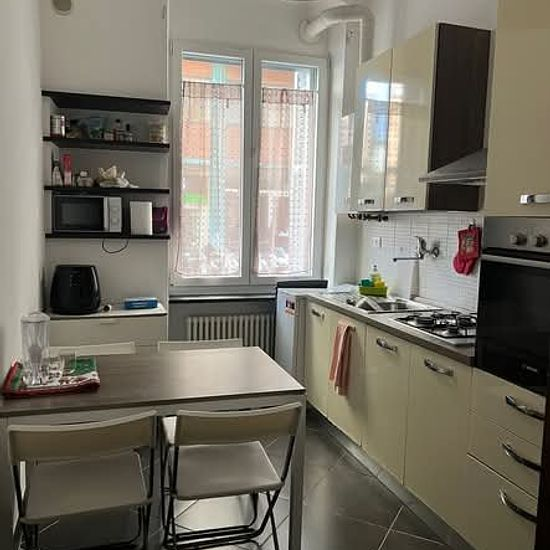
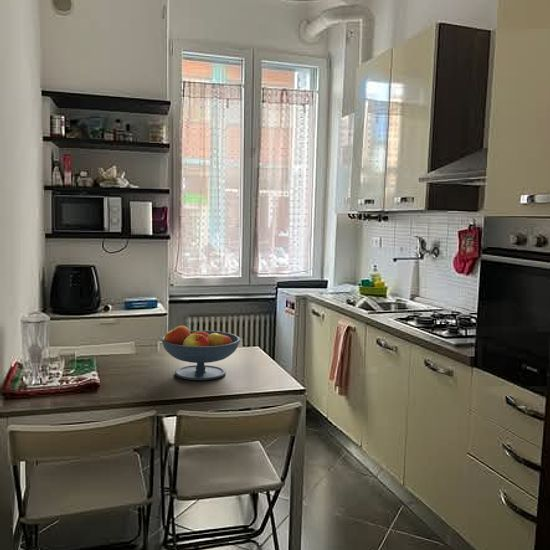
+ fruit bowl [160,325,241,381]
